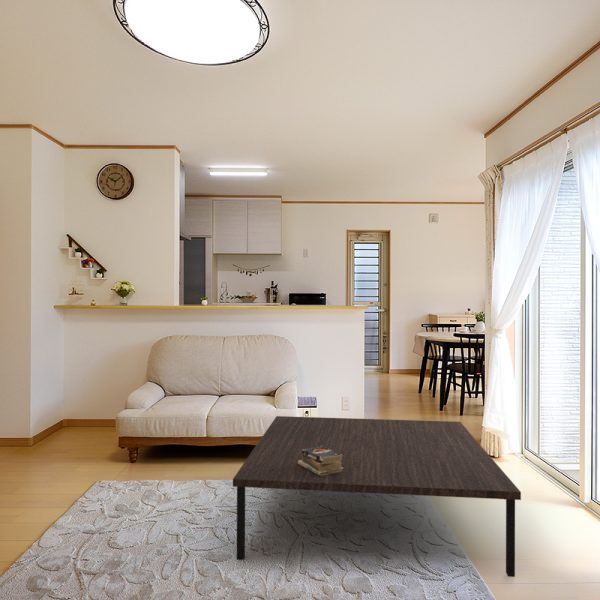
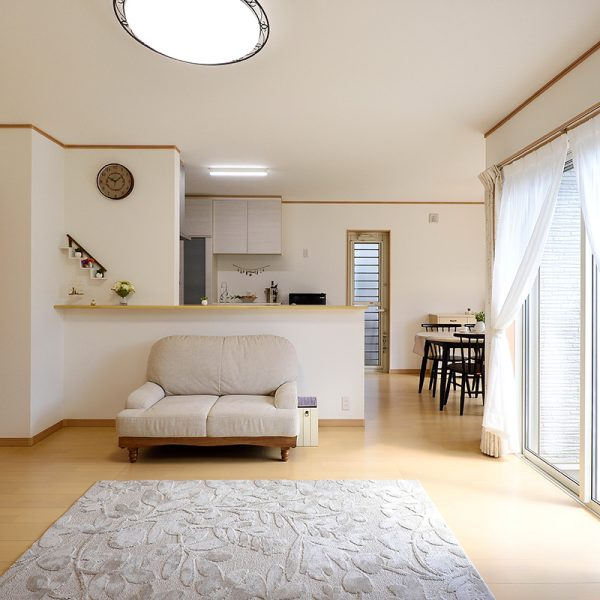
- coffee table [232,415,522,578]
- books [298,445,343,476]
